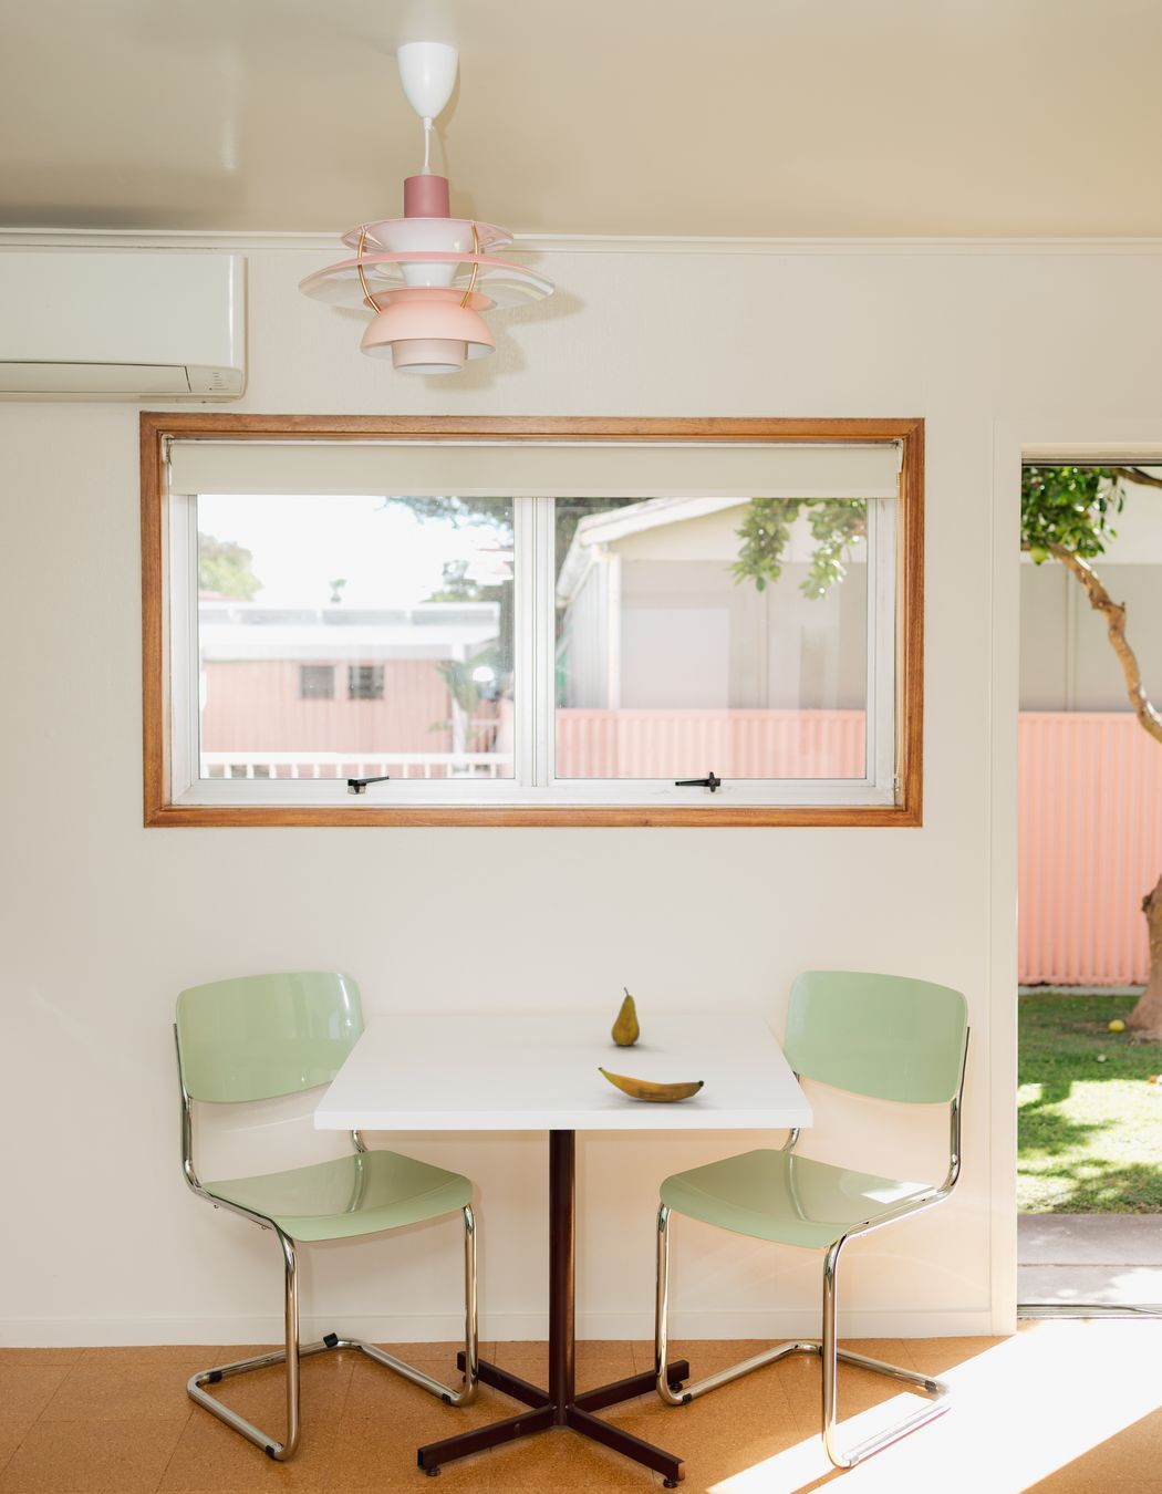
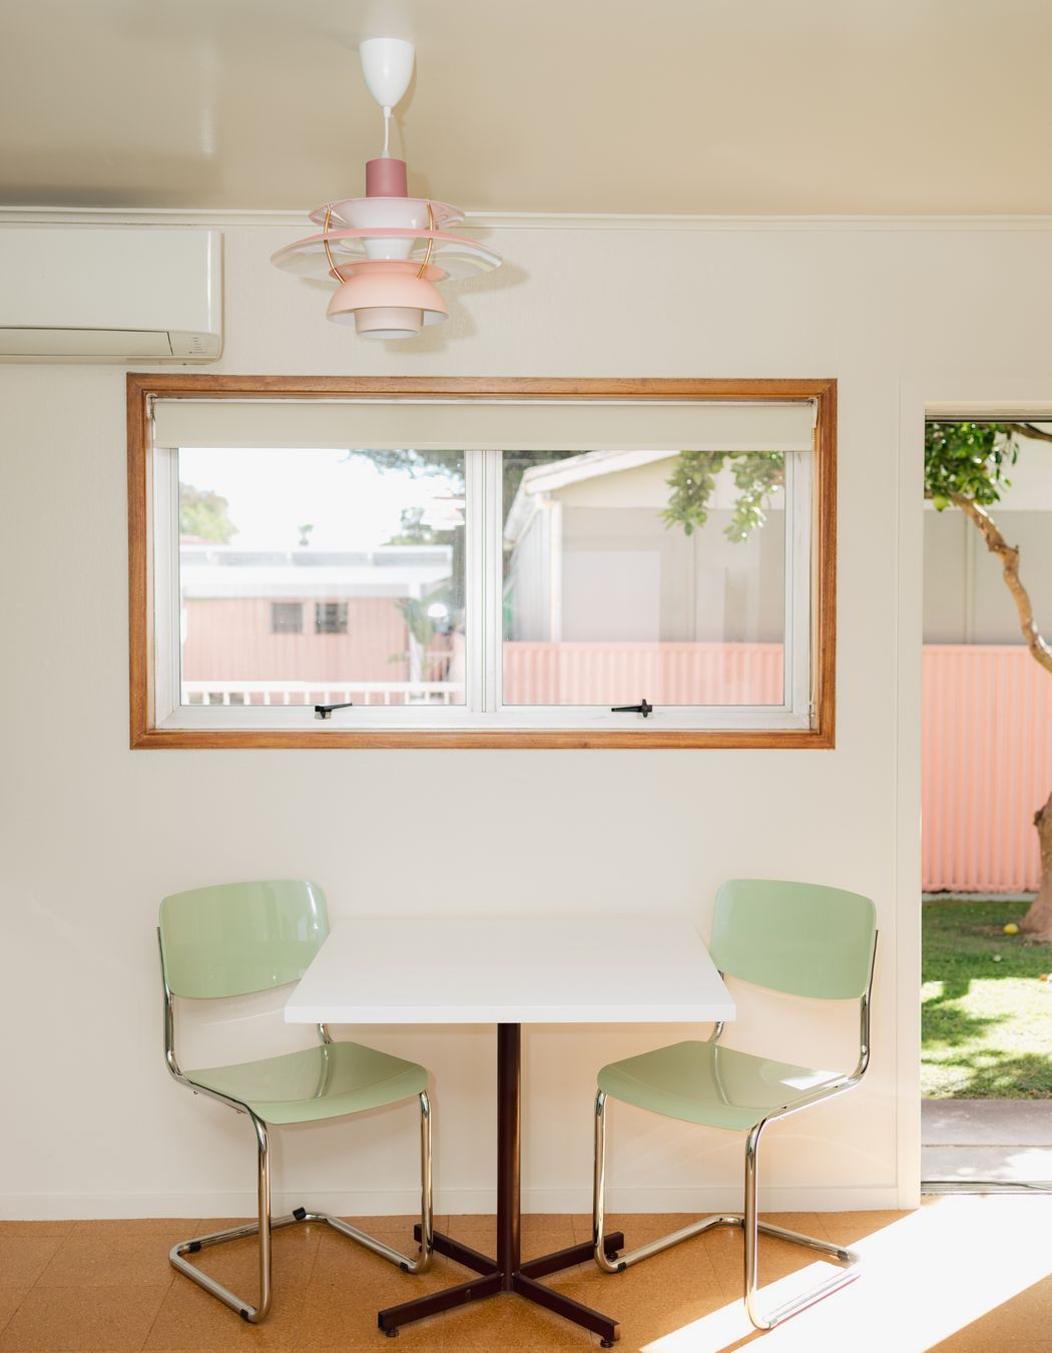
- fruit [610,986,640,1047]
- banana [598,1067,705,1104]
